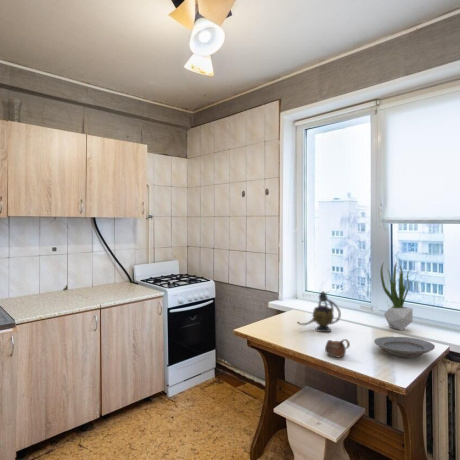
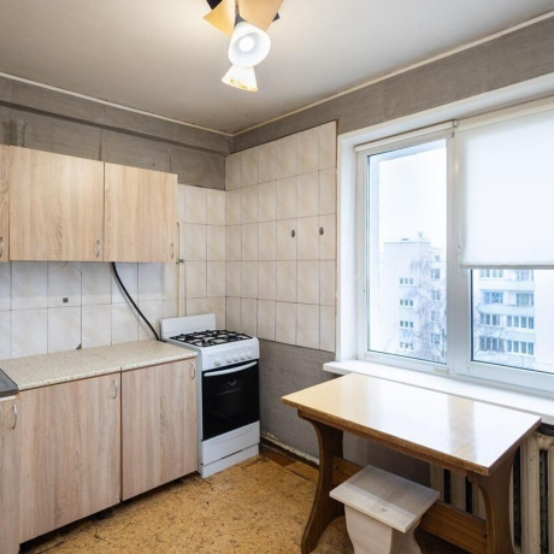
- cup [324,338,351,358]
- teapot [296,290,342,333]
- potted plant [380,261,414,331]
- plate [373,336,436,358]
